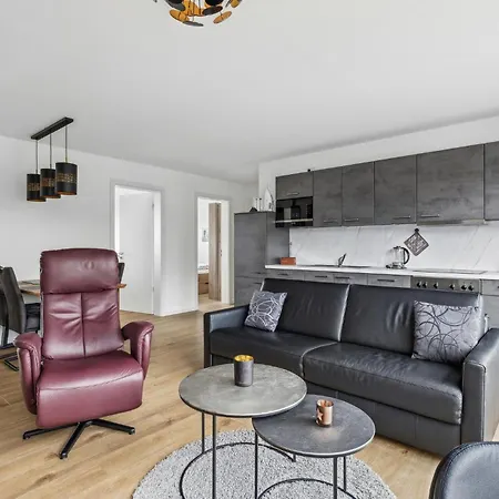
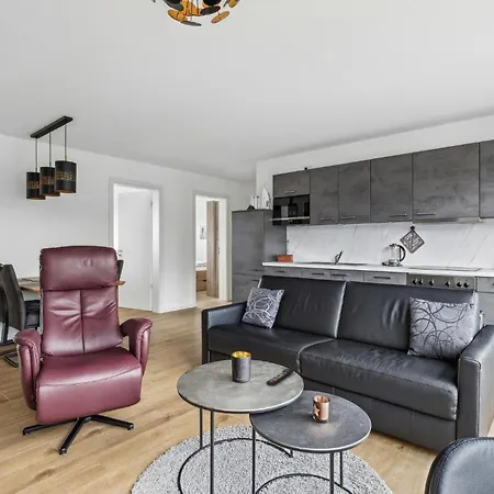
+ remote control [265,367,294,386]
